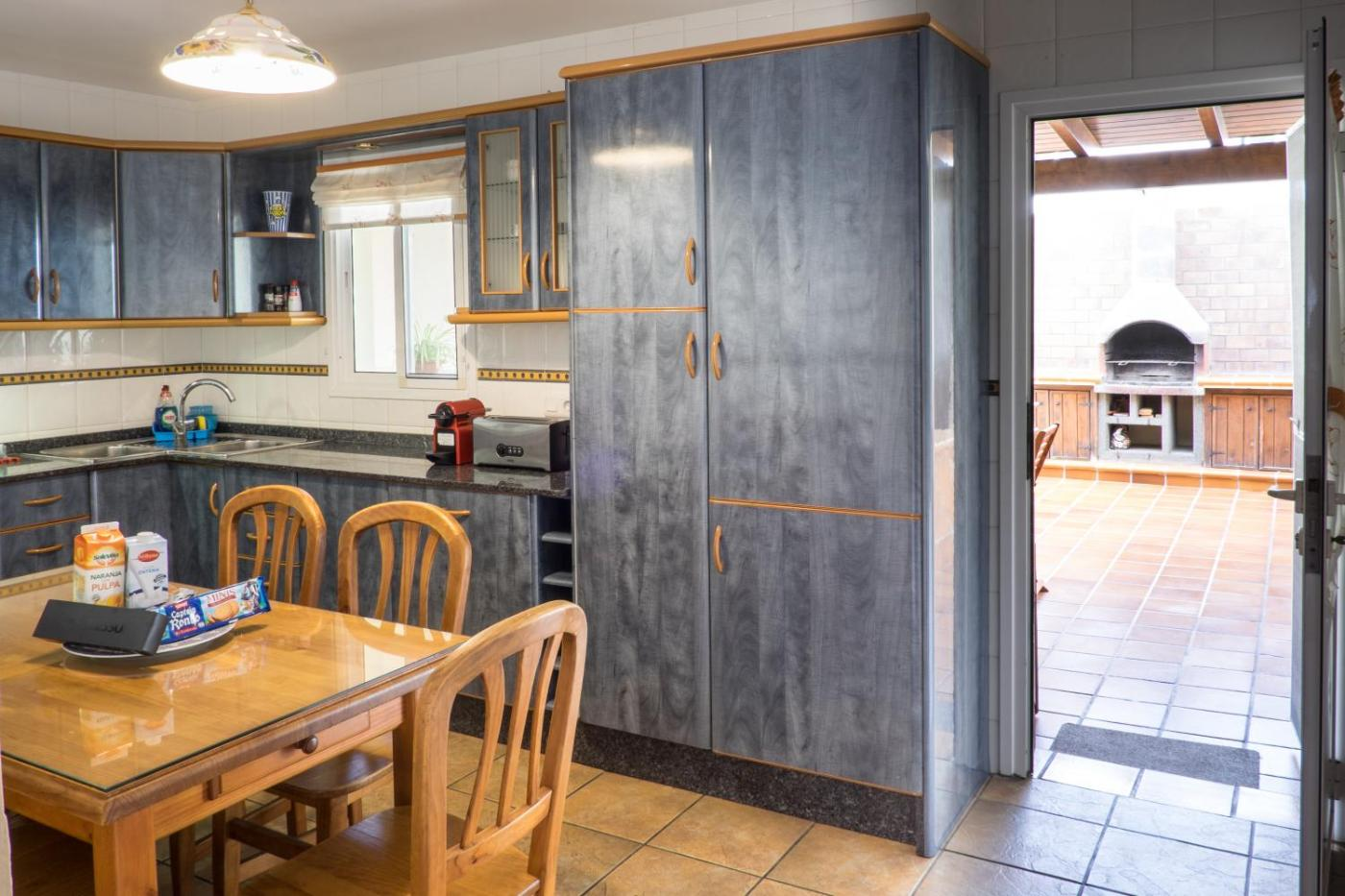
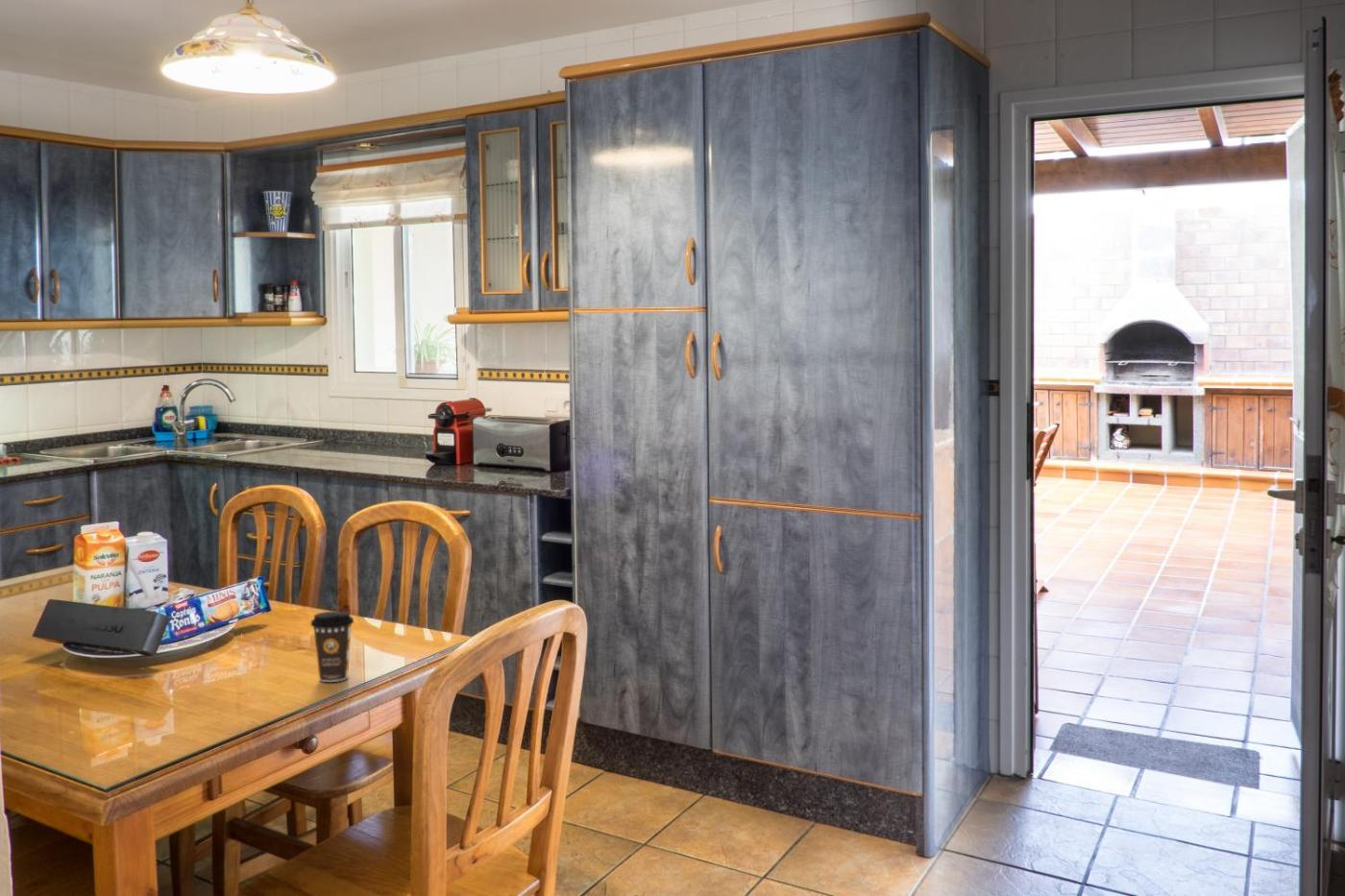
+ coffee cup [309,611,355,683]
